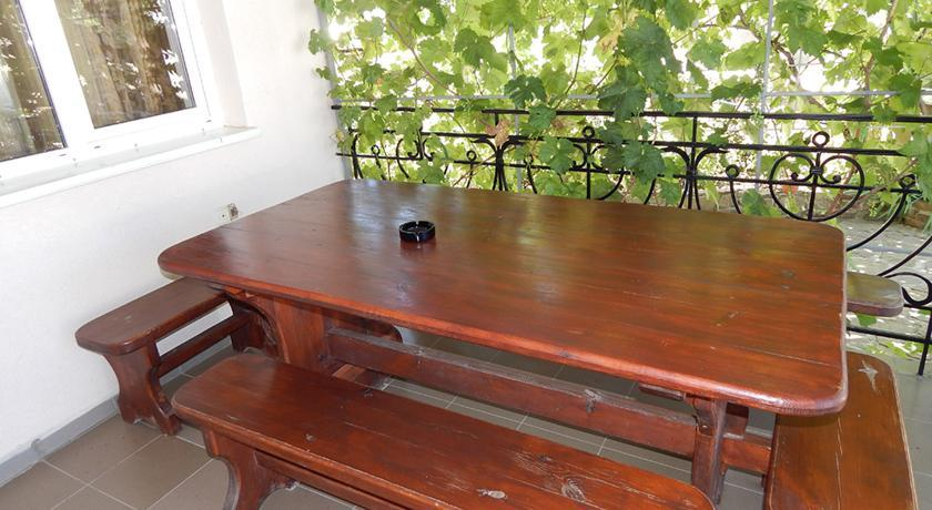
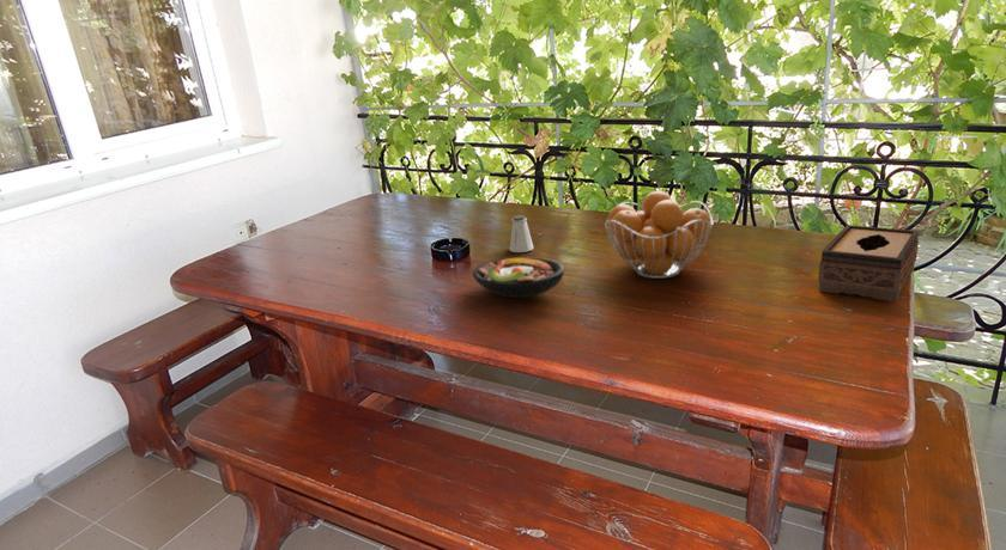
+ fruit basket [604,190,714,280]
+ tissue box [817,224,920,302]
+ saltshaker [508,214,534,253]
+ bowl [472,256,565,299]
